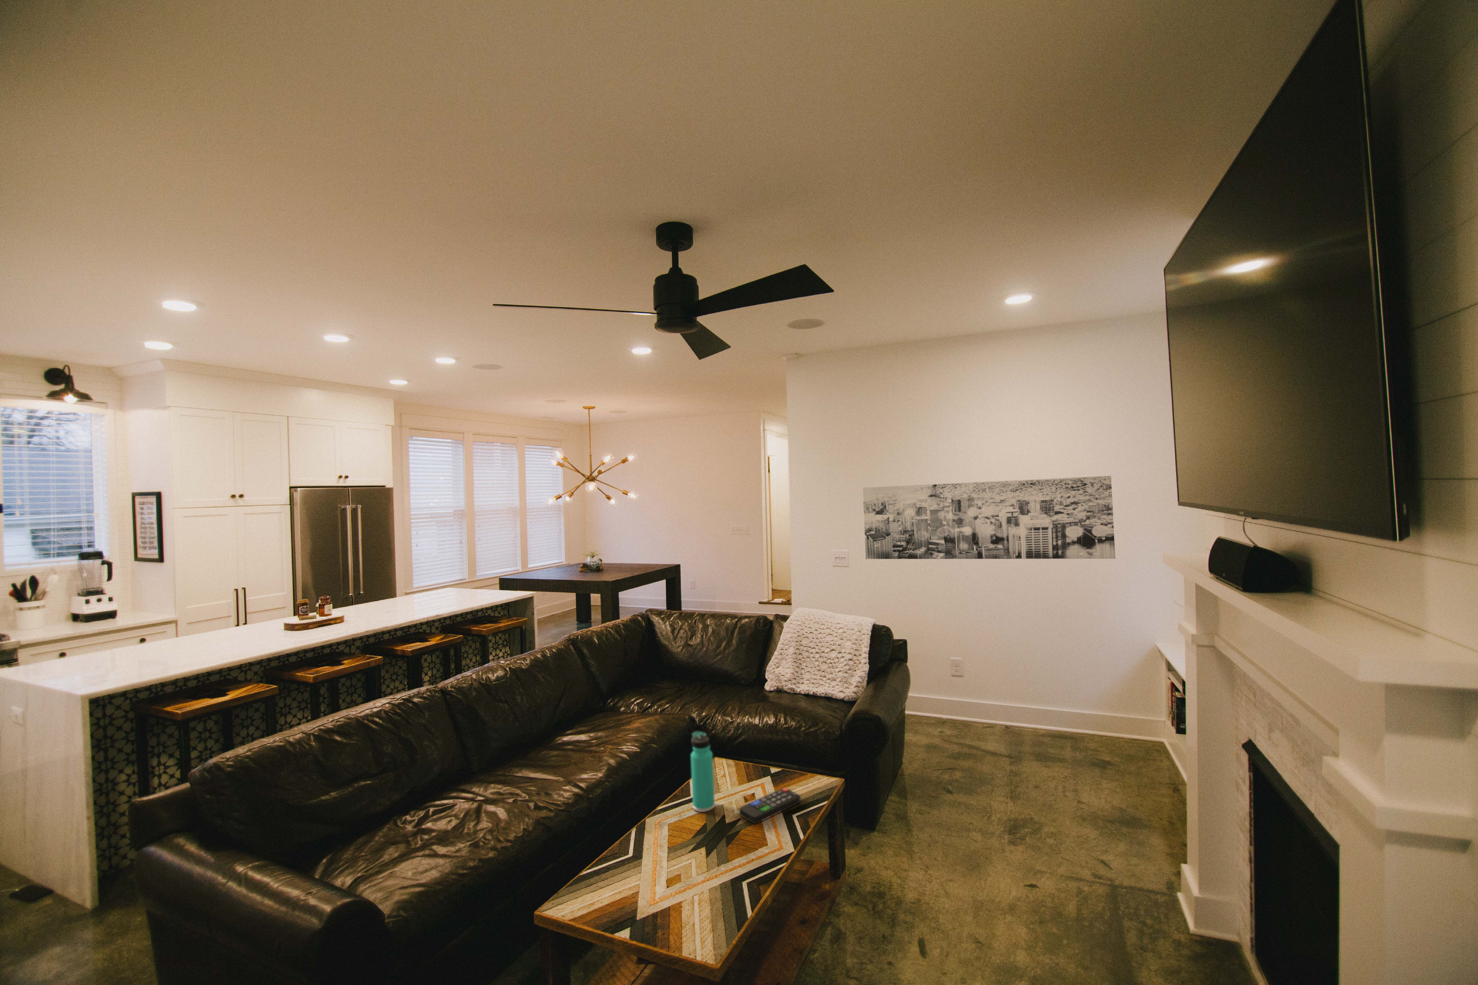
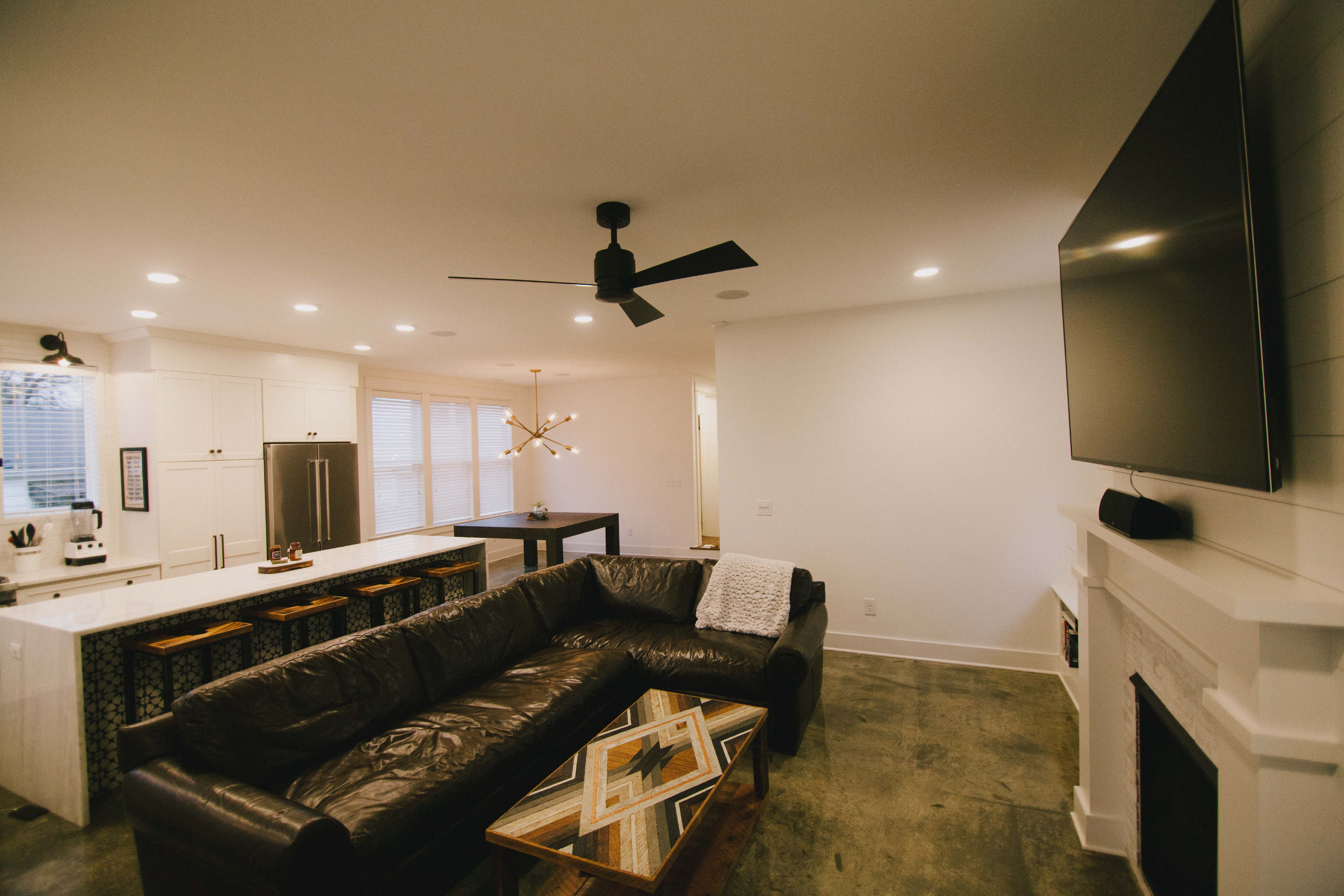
- thermos bottle [691,731,715,812]
- wall art [862,475,1116,560]
- remote control [739,787,801,824]
